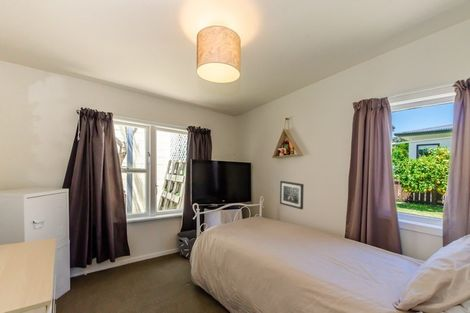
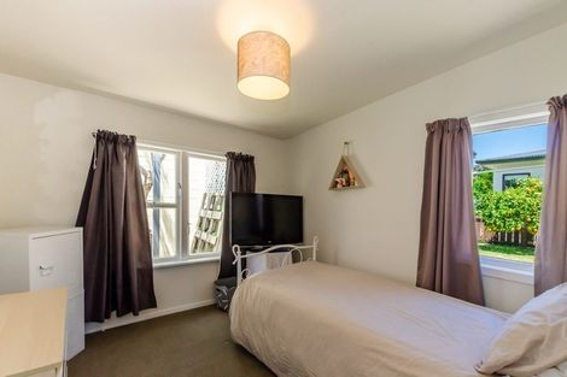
- wall art [279,180,305,211]
